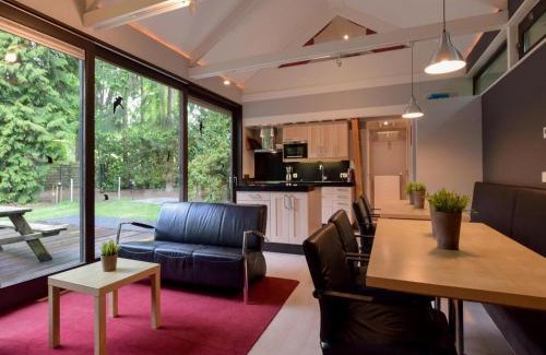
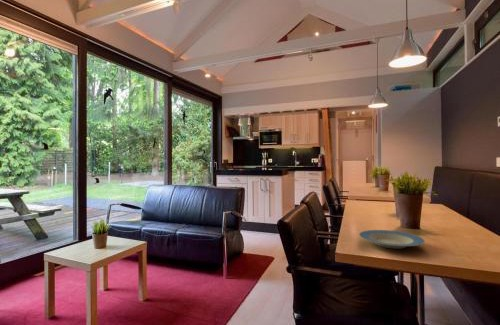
+ plate [358,229,426,249]
